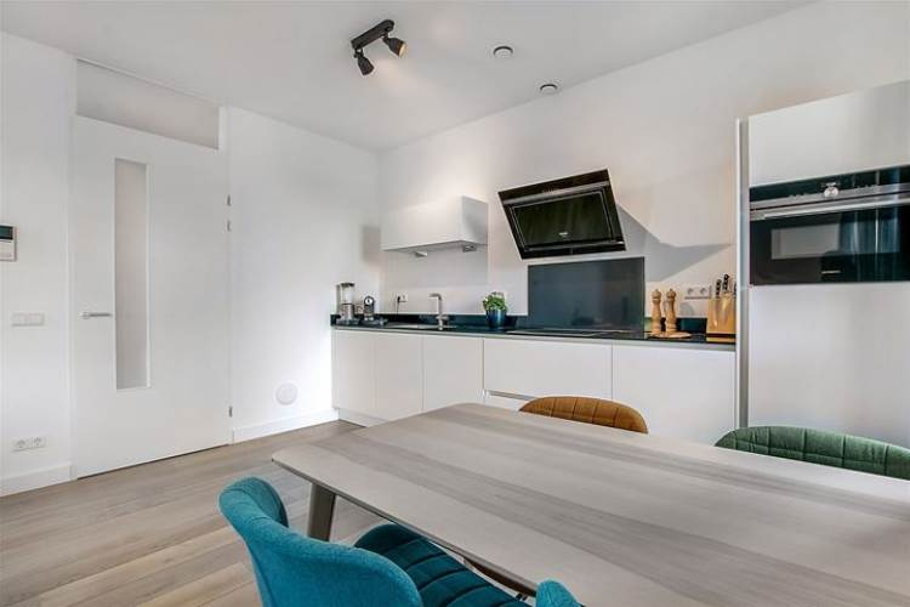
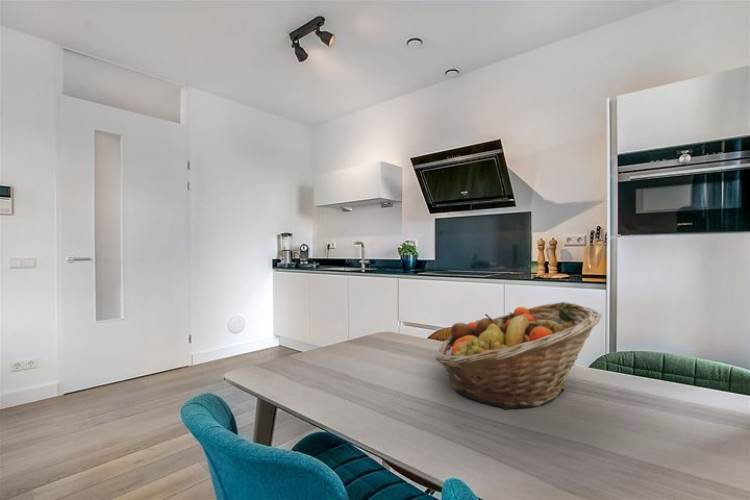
+ fruit basket [435,301,602,410]
